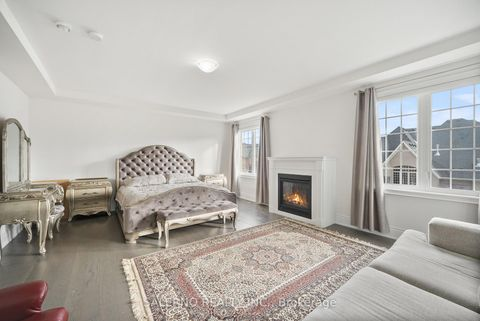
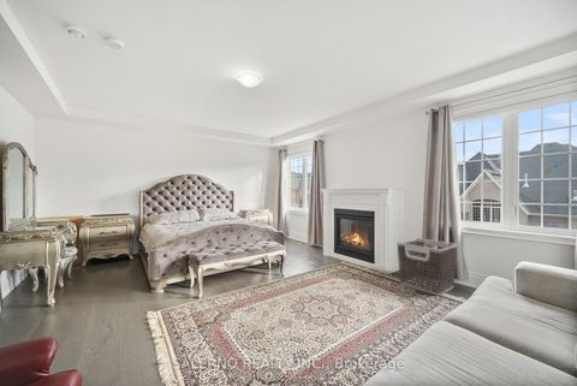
+ clothes hamper [395,237,458,296]
